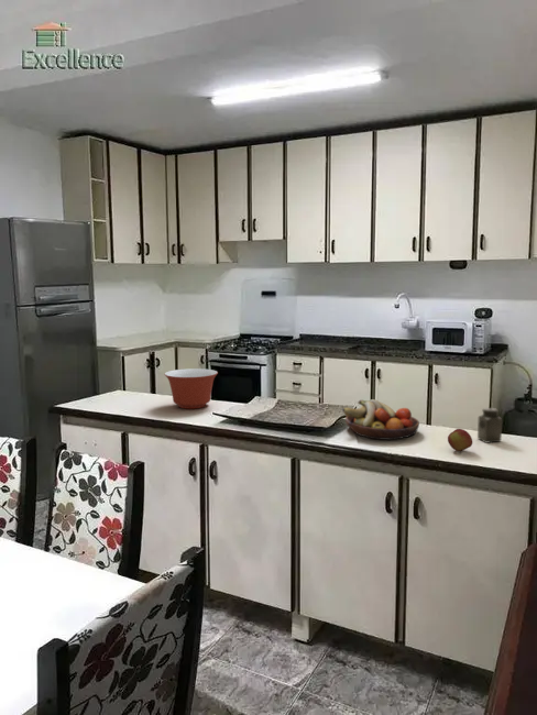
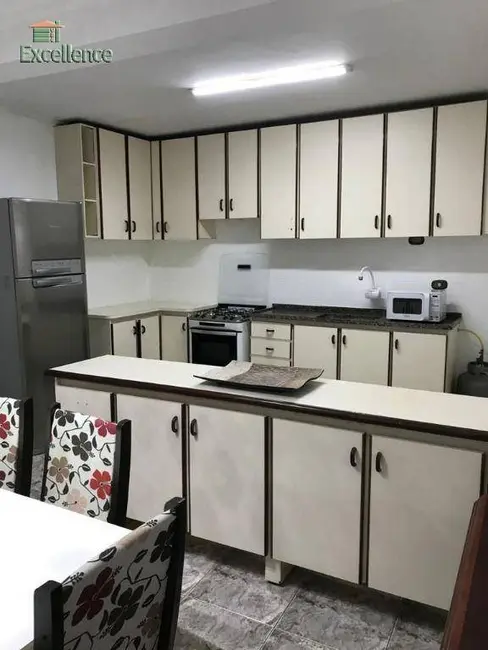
- fruit bowl [341,398,420,441]
- mixing bowl [163,367,219,409]
- salt shaker [476,407,503,444]
- apple [447,428,473,452]
